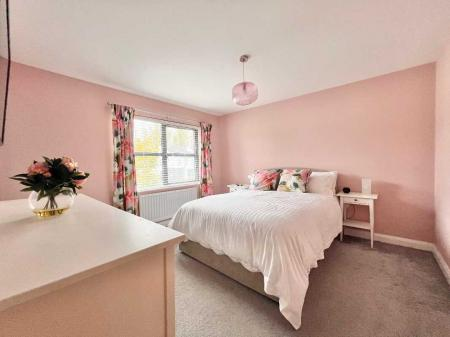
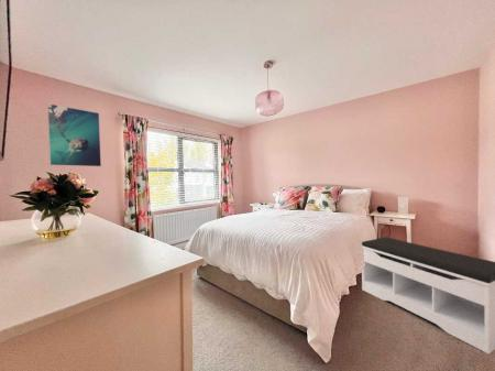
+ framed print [46,102,102,167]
+ bench [361,236,495,356]
